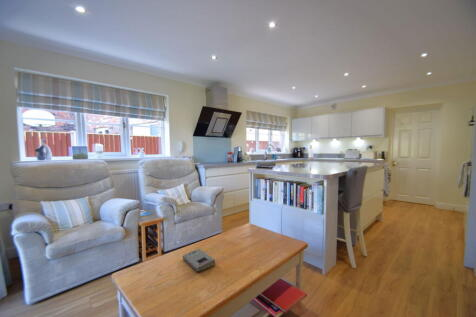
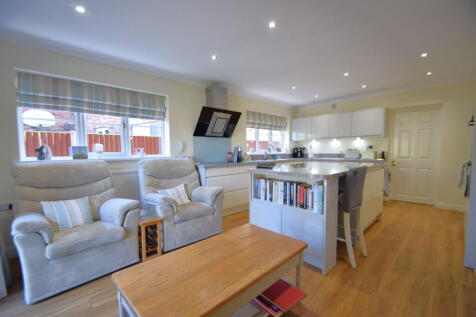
- book [182,248,216,273]
